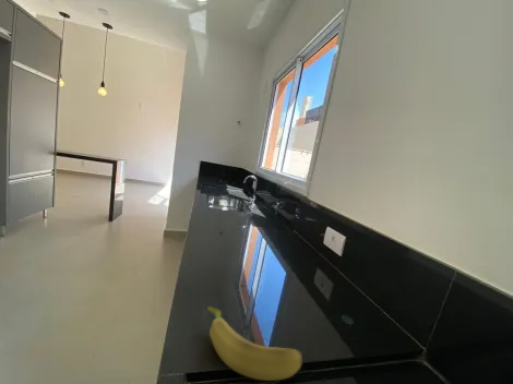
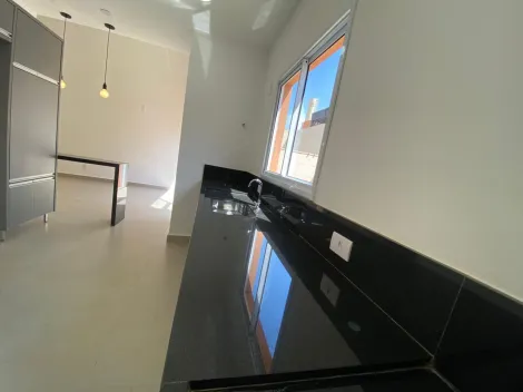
- banana [206,305,303,382]
